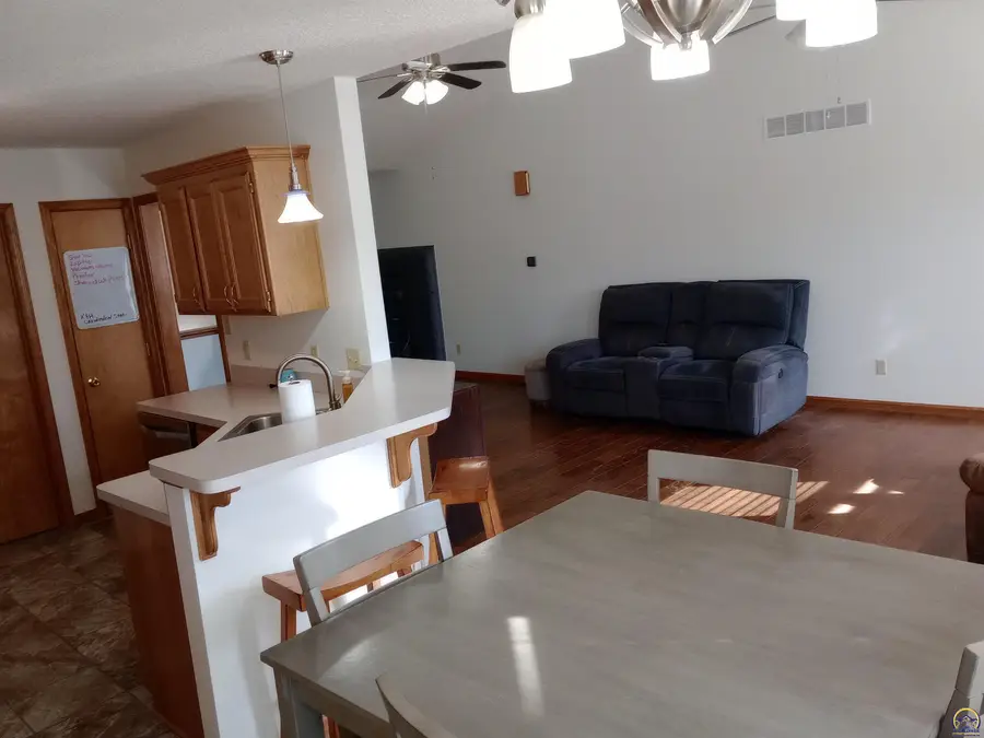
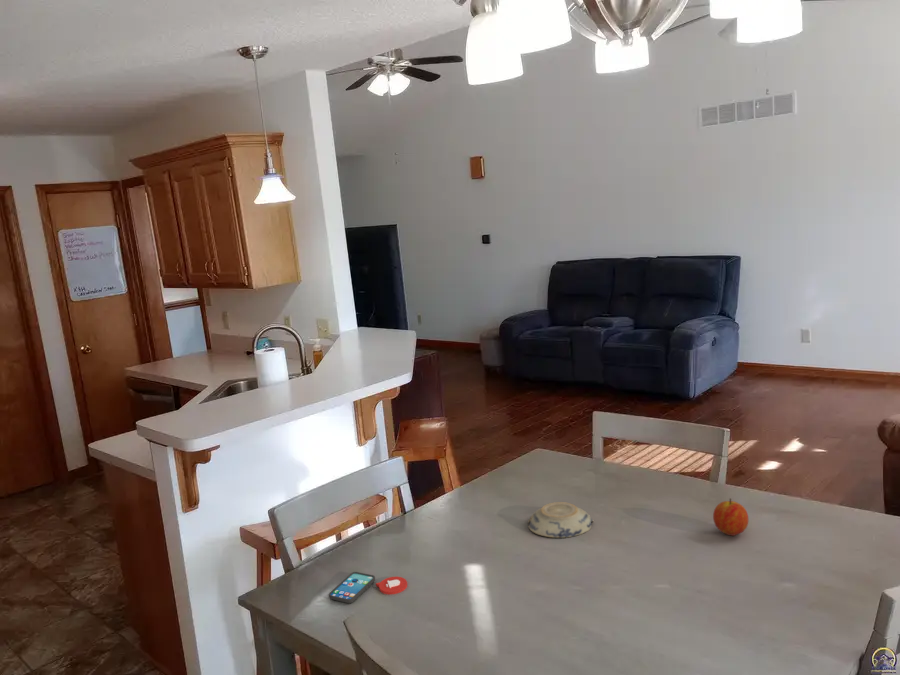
+ decorative bowl [527,501,594,539]
+ fruit [712,497,749,537]
+ smartphone [328,571,408,604]
